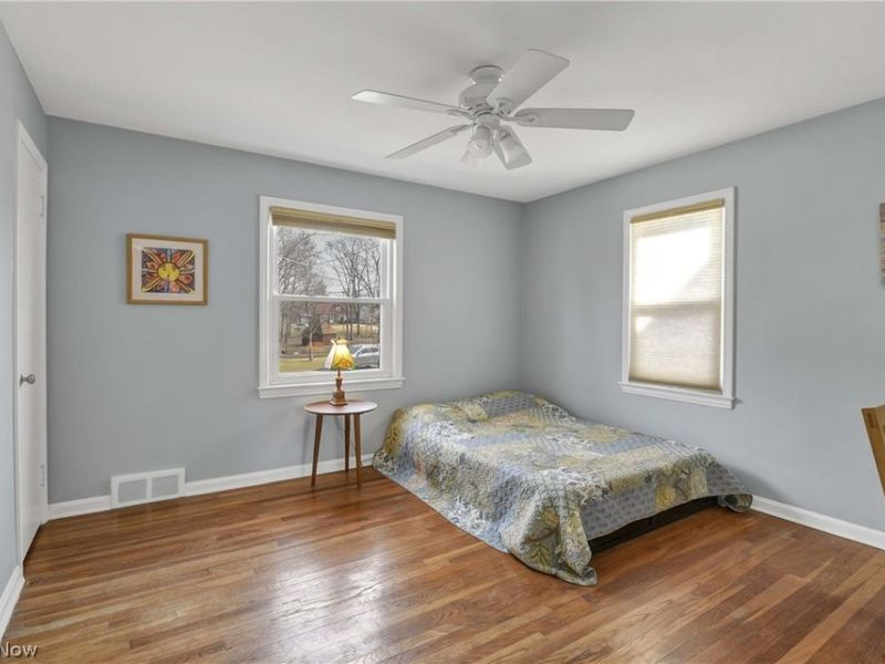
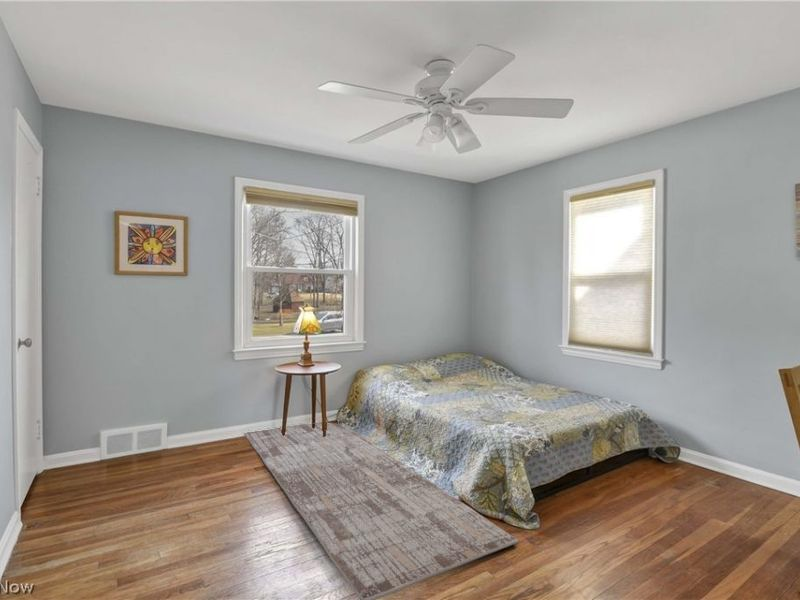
+ rug [243,420,519,600]
